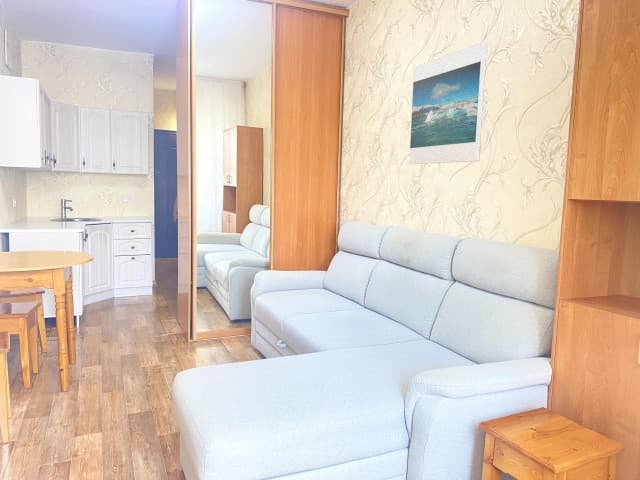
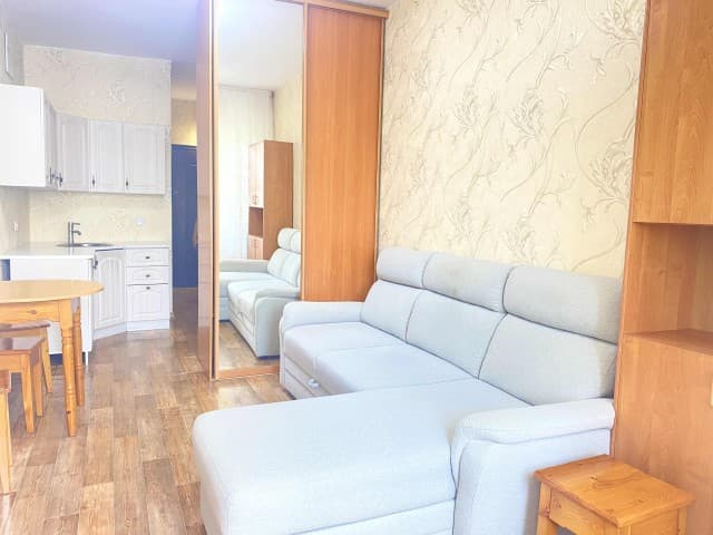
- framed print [408,41,488,165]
